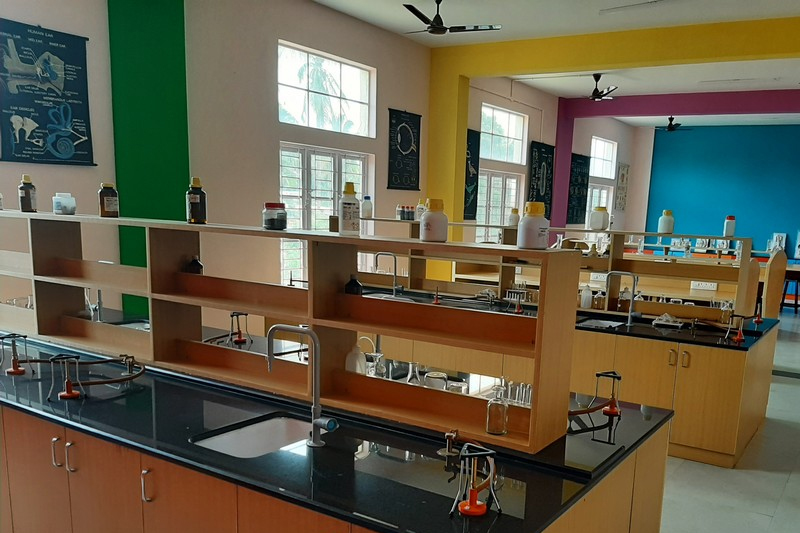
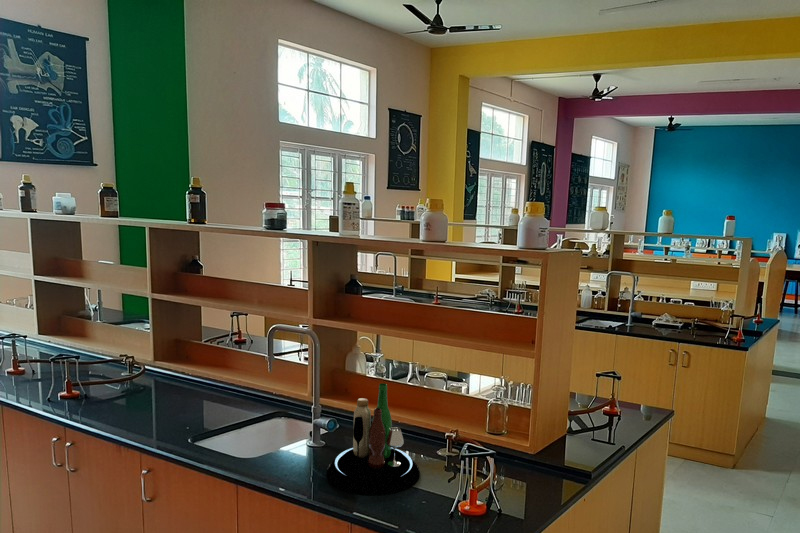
+ bottle [326,382,421,497]
